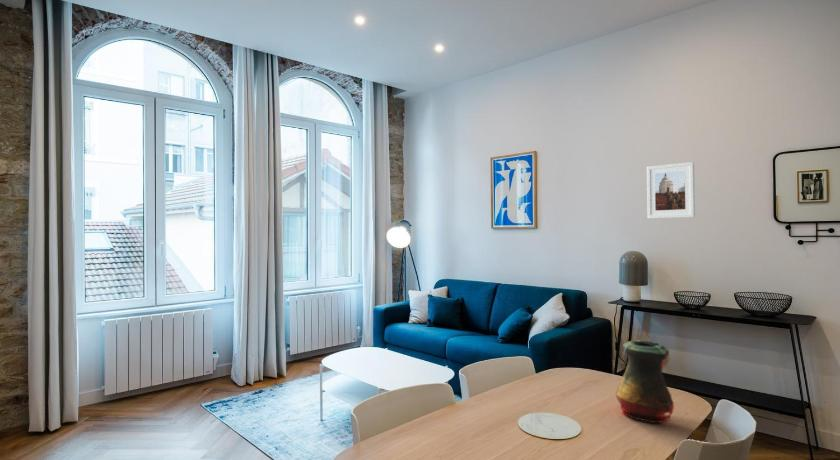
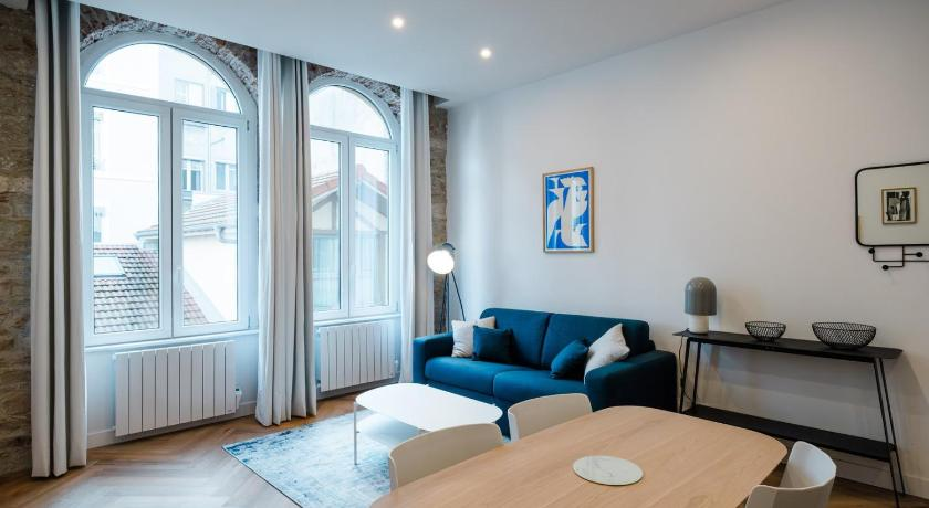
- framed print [646,161,696,220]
- vase [615,339,675,424]
